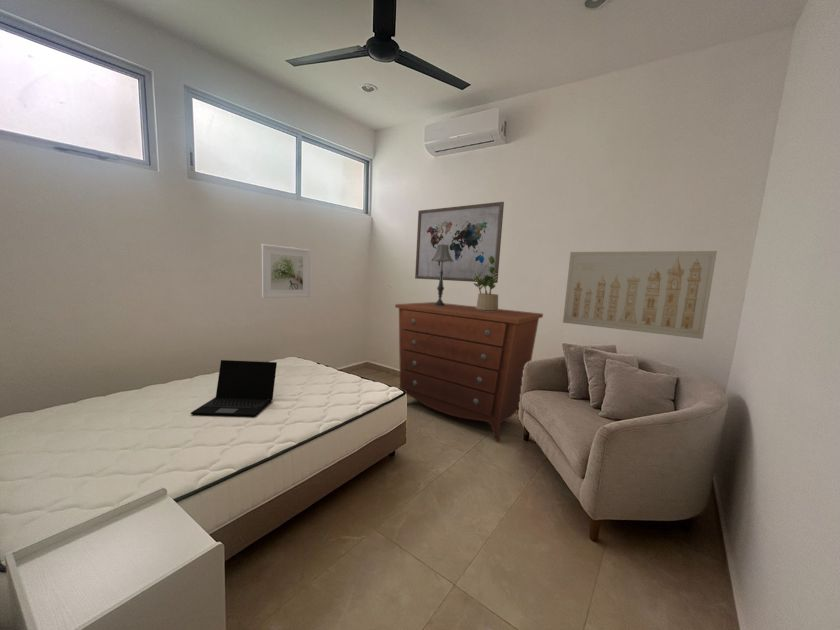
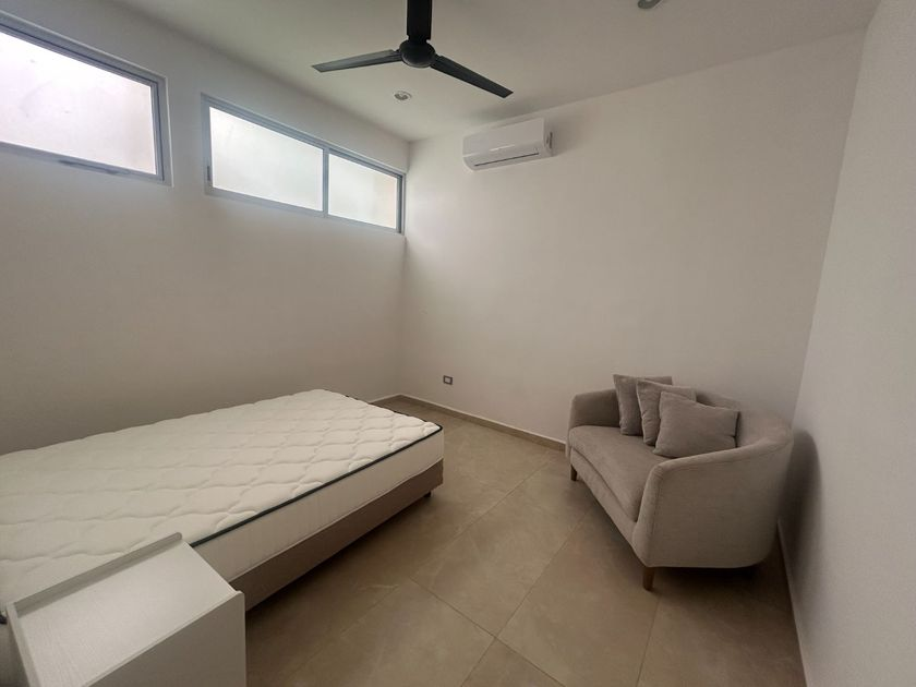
- laptop [190,359,278,417]
- potted plant [473,256,499,311]
- table lamp [430,244,454,306]
- dresser [394,301,544,442]
- wall art [414,201,505,284]
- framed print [261,243,311,299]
- wall art [562,250,718,340]
